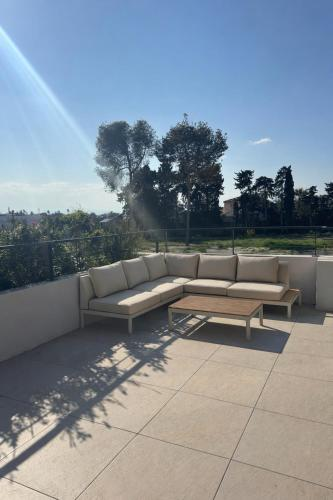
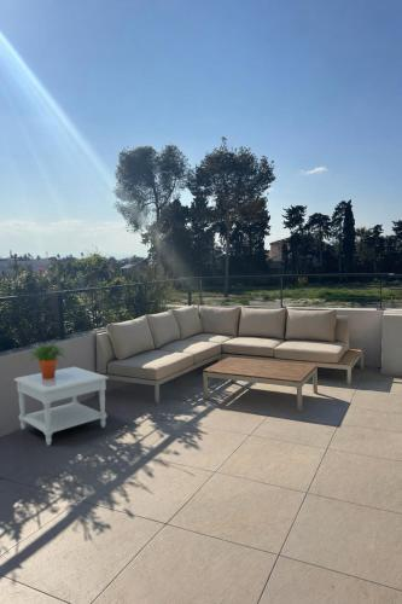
+ potted plant [25,343,69,379]
+ side table [13,366,110,447]
